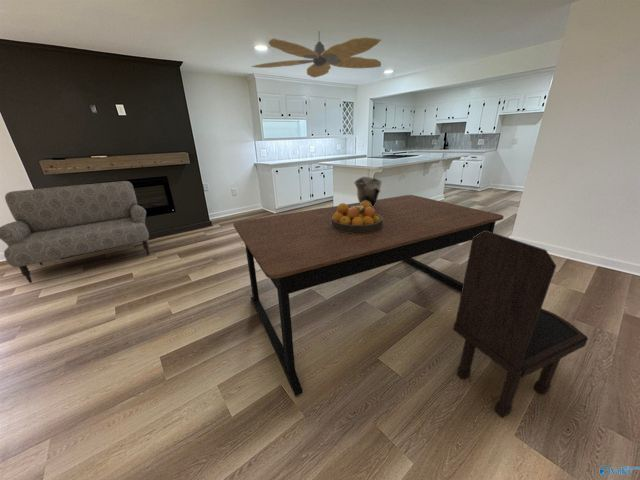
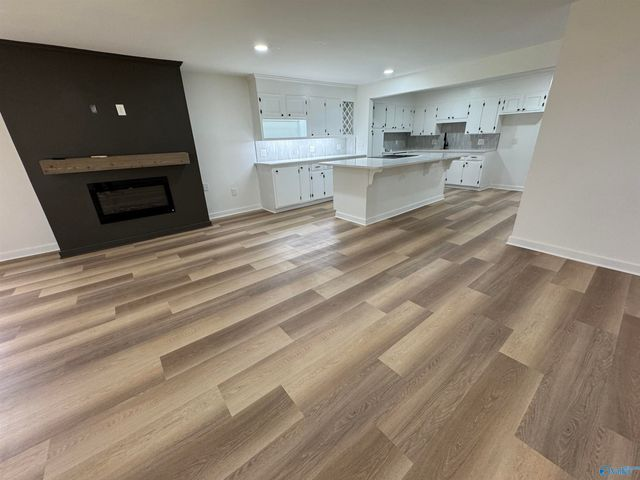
- sofa [0,180,150,284]
- ceiling fan [250,31,382,79]
- dining chair [452,231,589,418]
- vase [353,175,383,207]
- fruit bowl [331,201,383,234]
- dining table [232,194,504,397]
